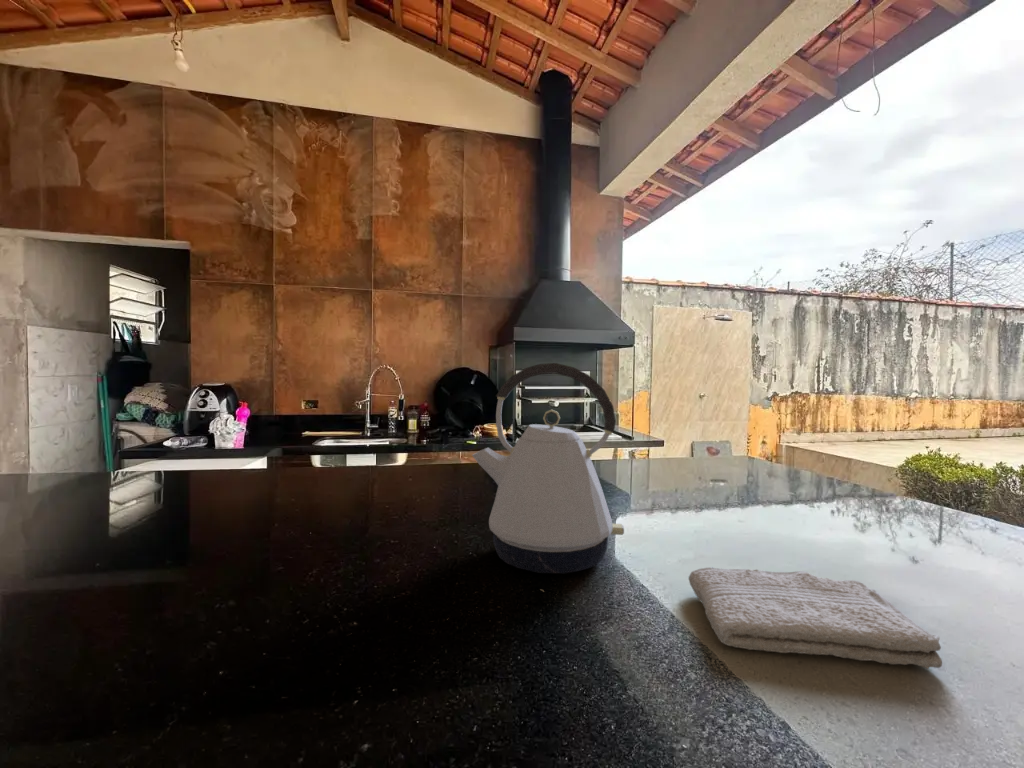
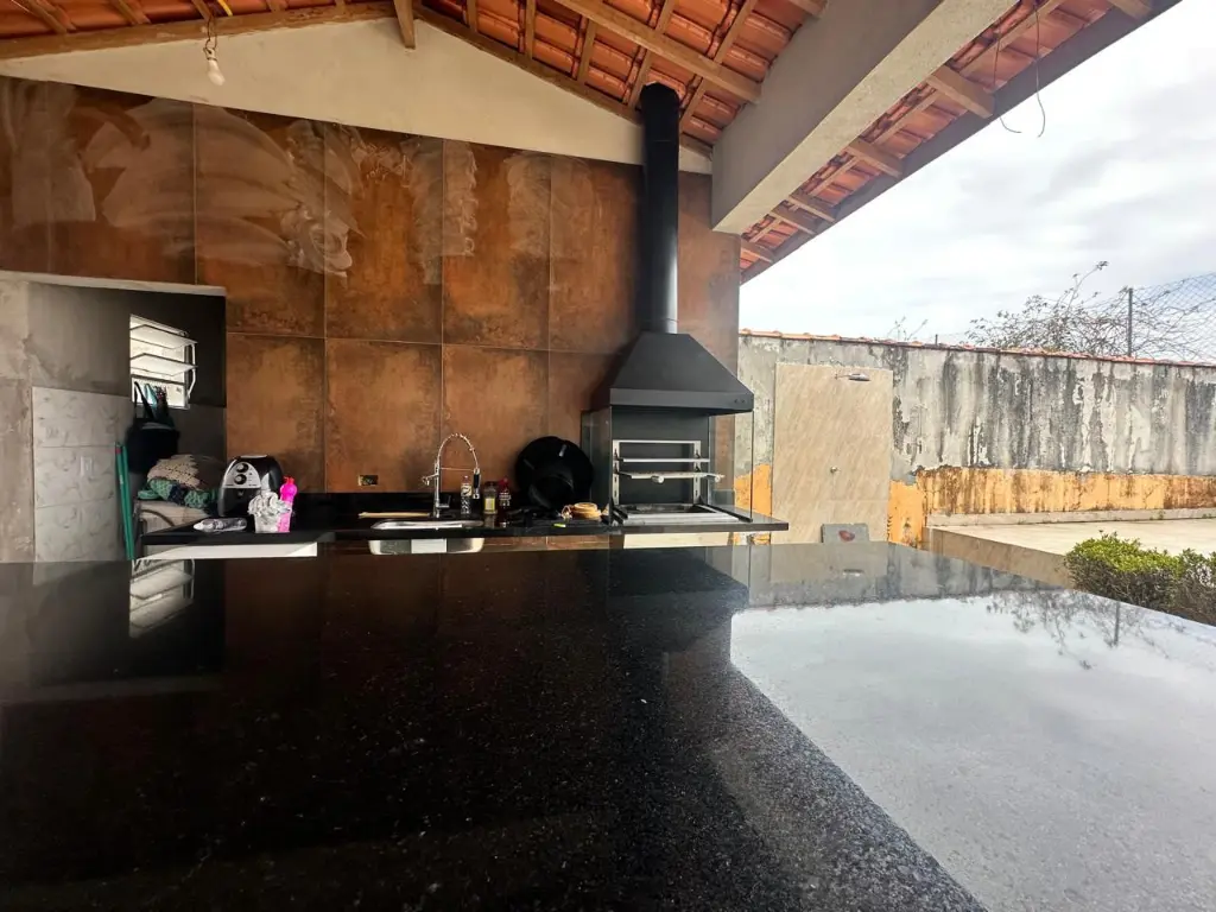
- kettle [471,362,625,574]
- washcloth [688,566,943,670]
